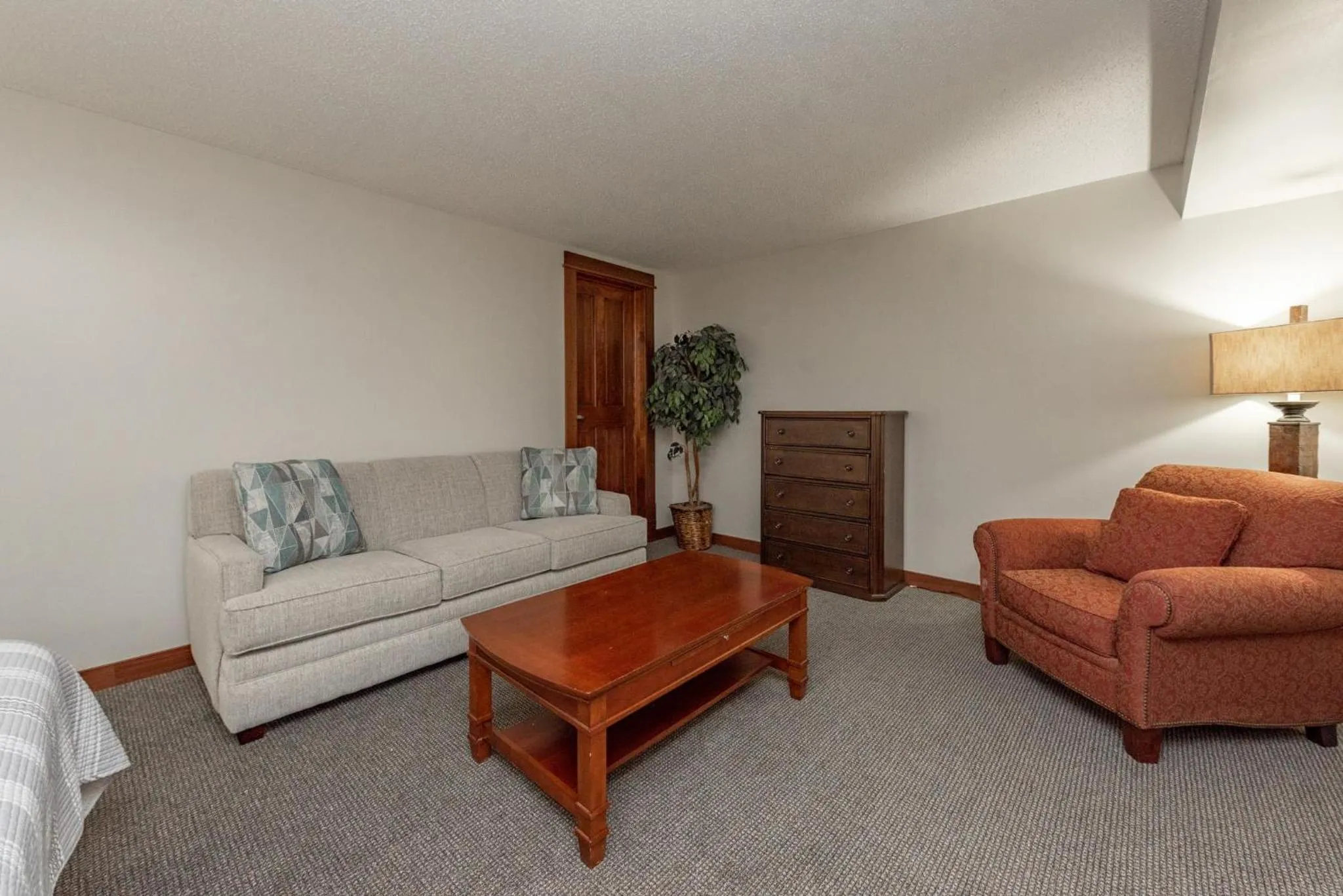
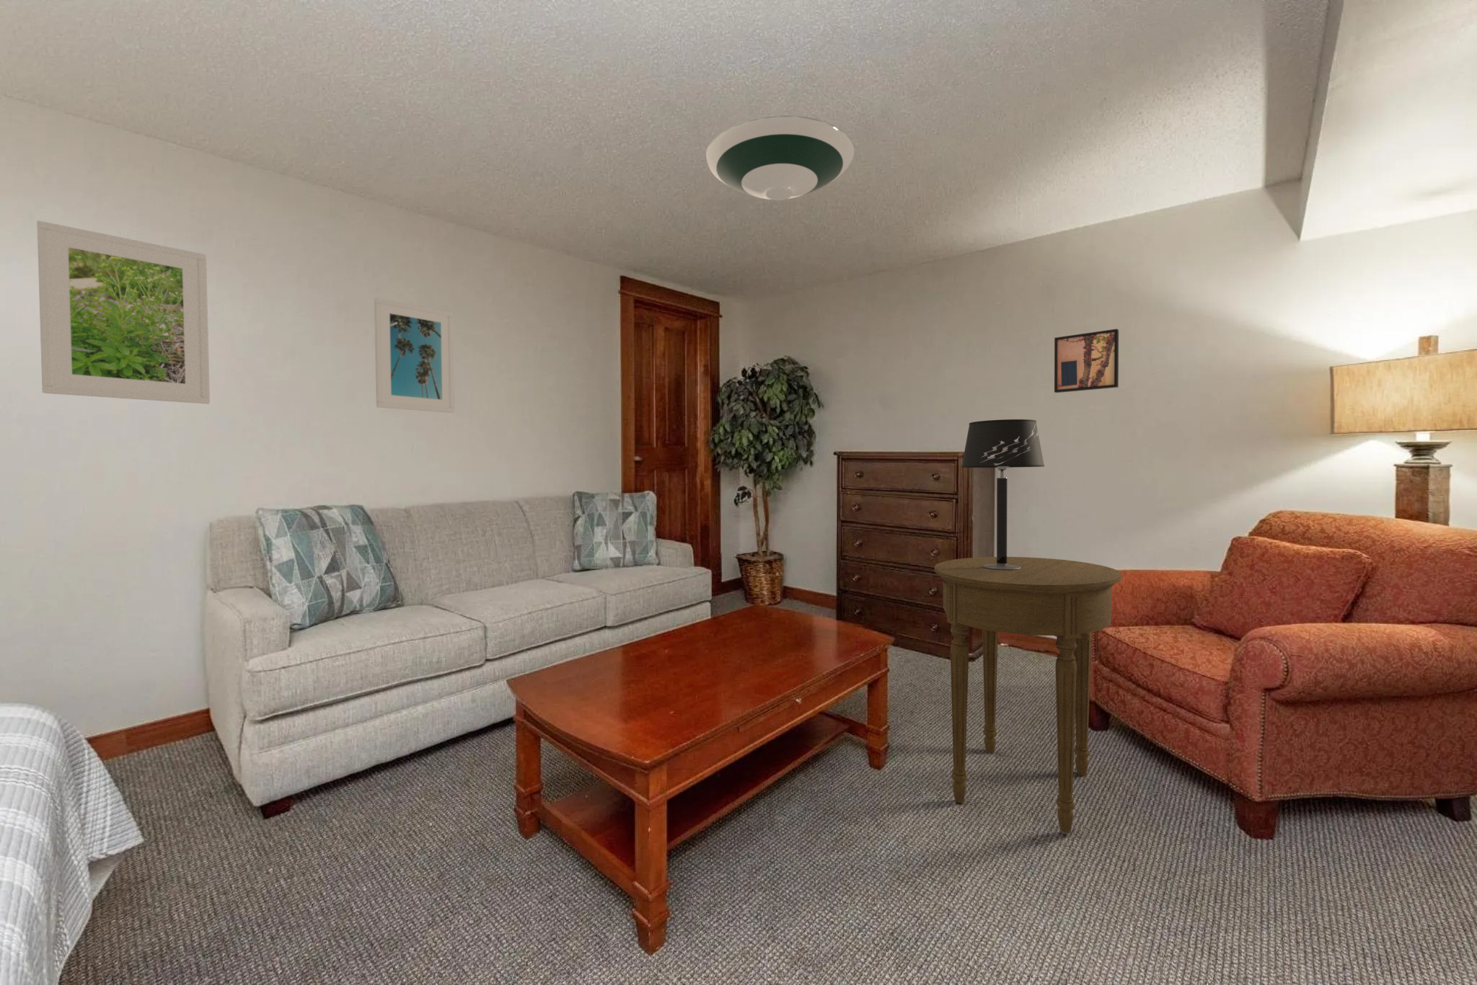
+ table lamp [960,419,1045,569]
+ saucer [705,114,856,201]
+ wall art [1054,328,1120,394]
+ side table [934,556,1122,833]
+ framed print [36,220,210,405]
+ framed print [374,297,455,413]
